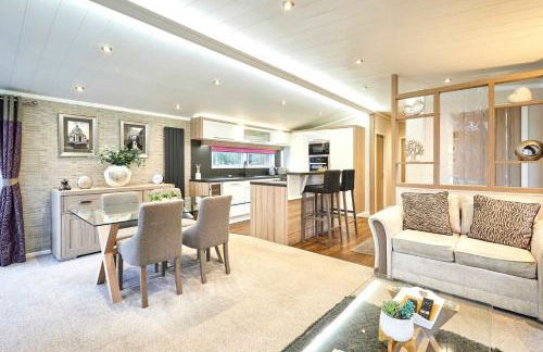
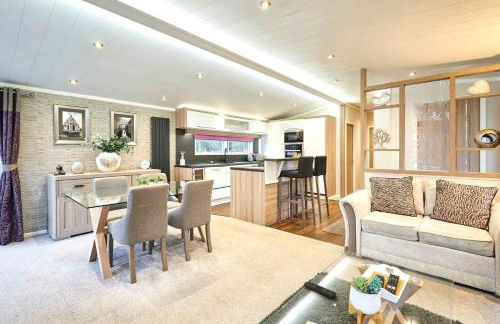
+ remote control [303,280,337,299]
